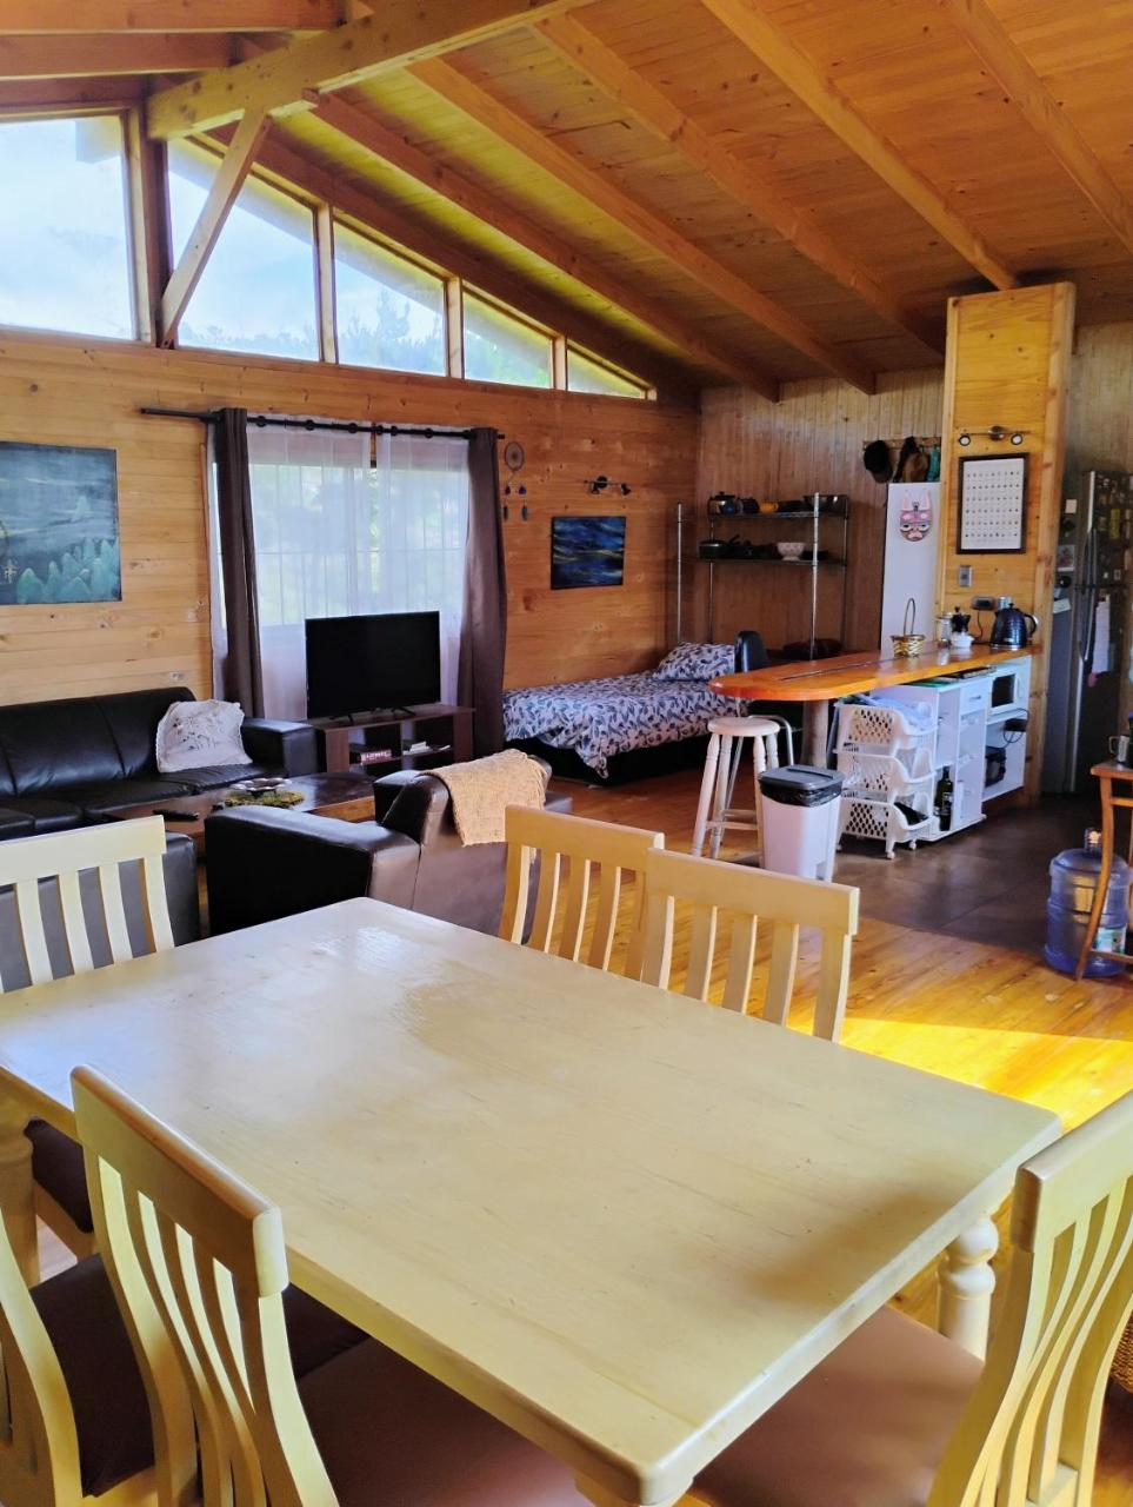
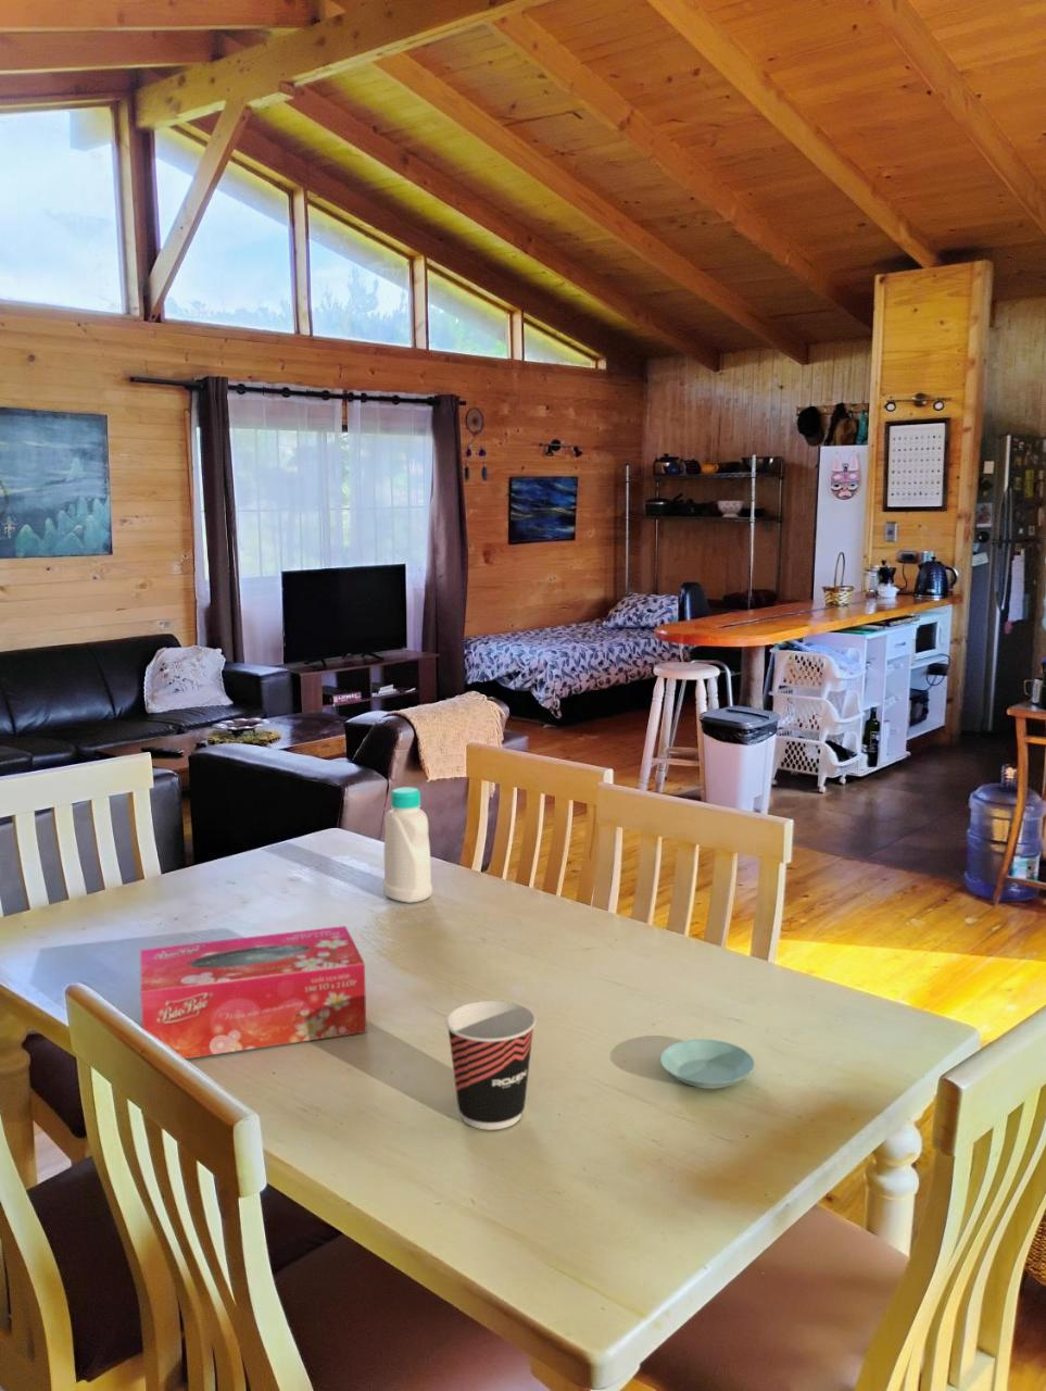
+ cup [444,1000,536,1132]
+ tissue box [140,925,367,1059]
+ bottle [382,786,433,904]
+ saucer [659,1038,756,1090]
